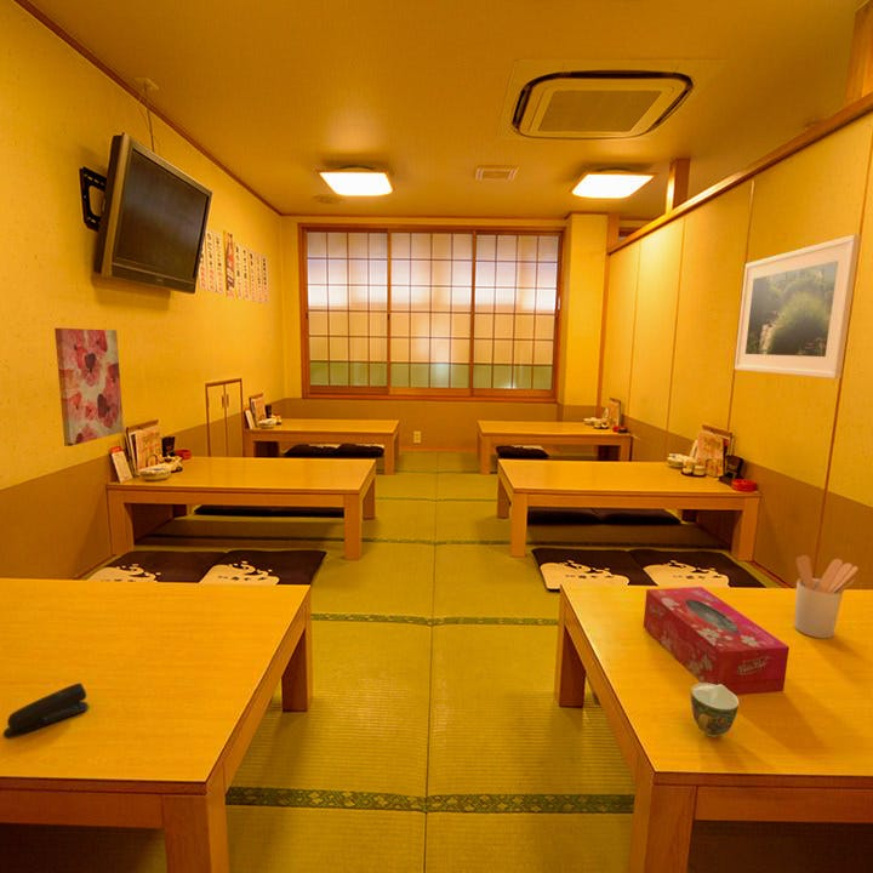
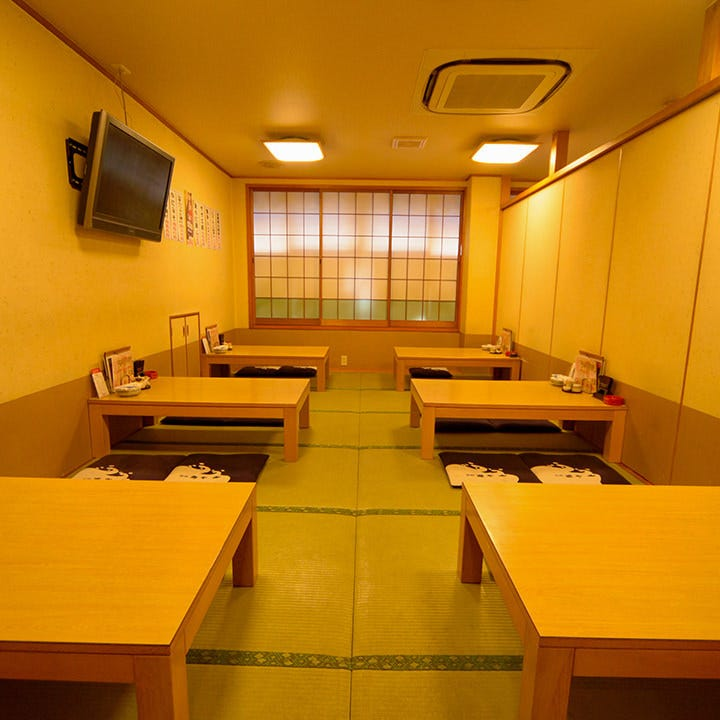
- tissue box [643,586,791,696]
- stapler [2,681,90,740]
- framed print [734,233,862,380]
- teacup [690,683,740,738]
- wall art [53,327,125,447]
- utensil holder [793,554,860,639]
